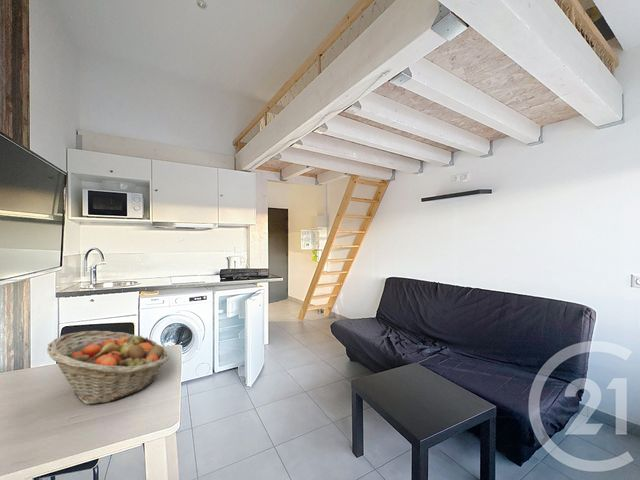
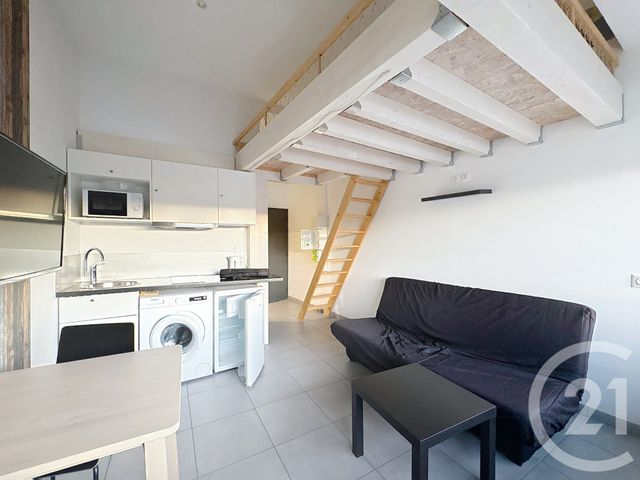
- fruit basket [46,330,170,406]
